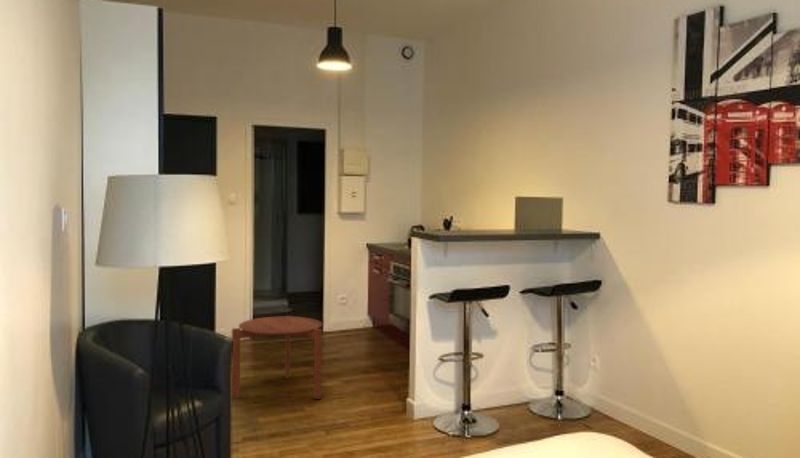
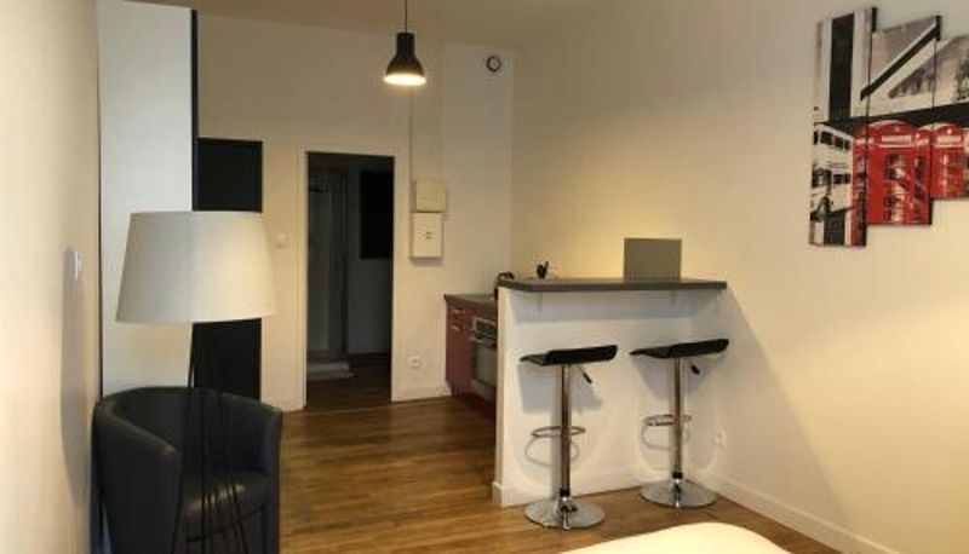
- side table [231,315,323,400]
